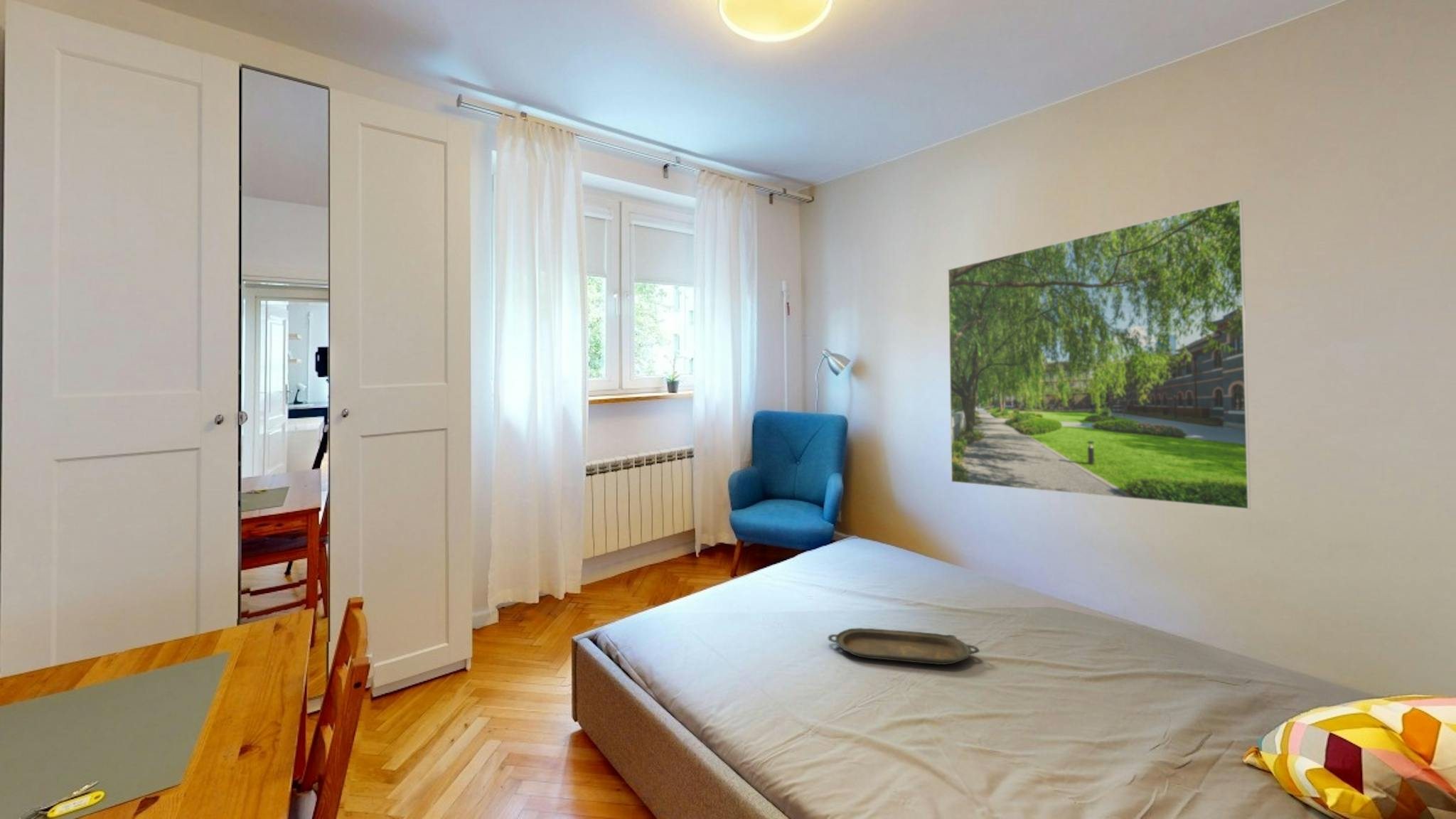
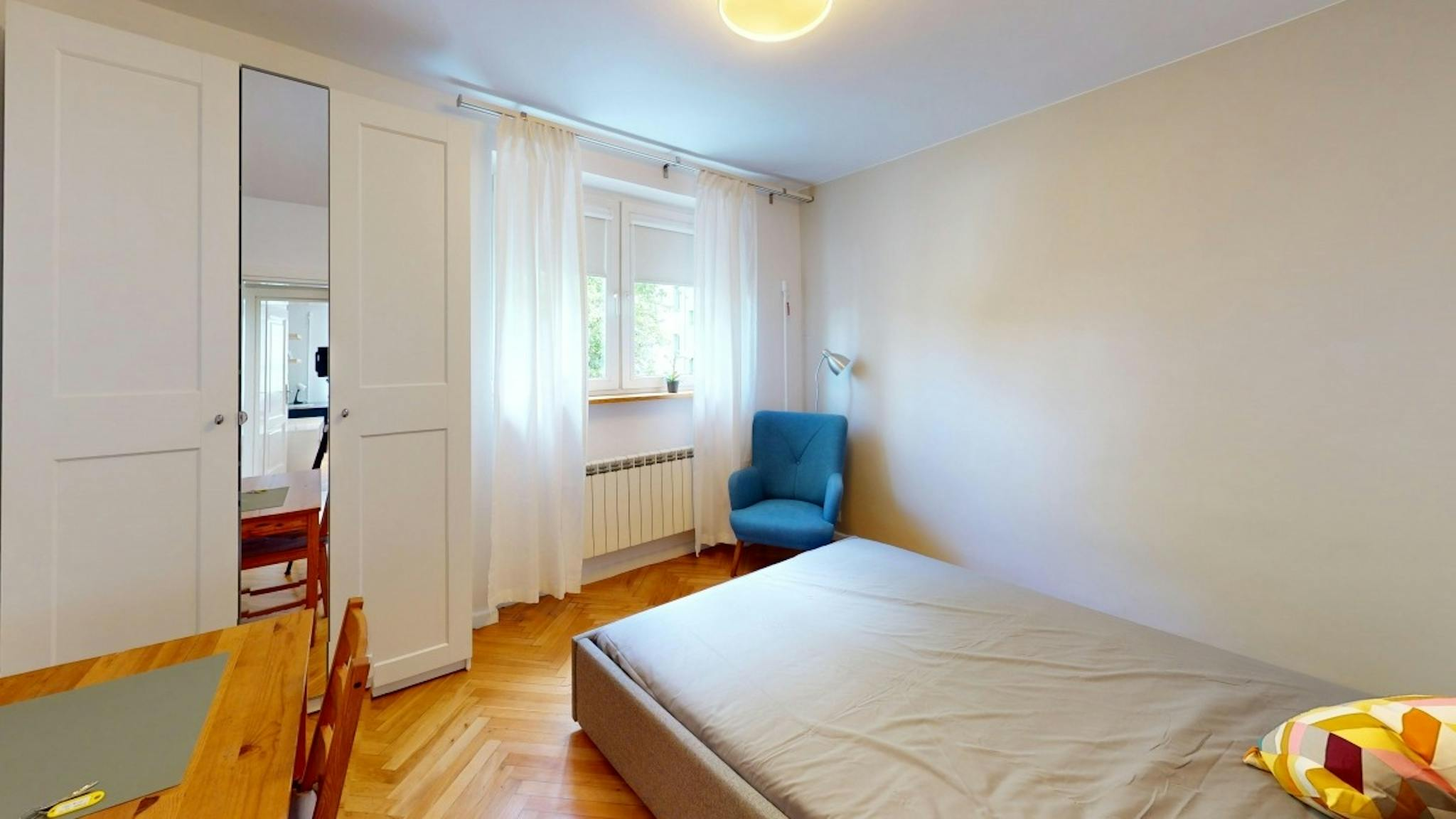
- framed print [947,198,1251,510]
- serving tray [827,627,980,665]
